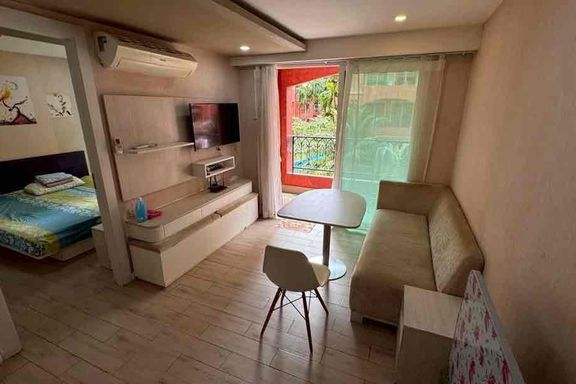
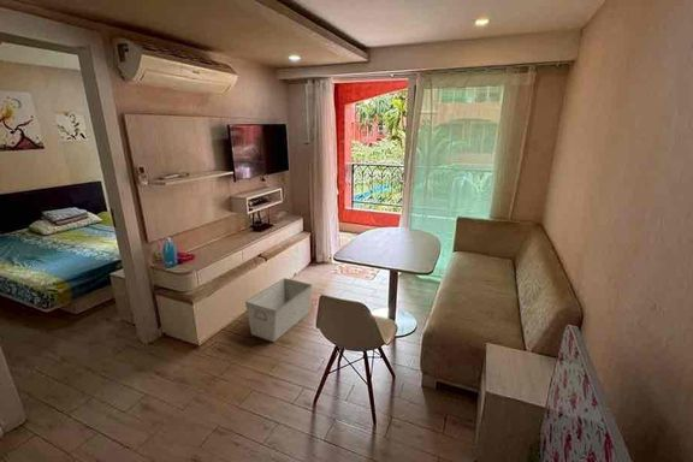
+ storage bin [244,277,313,343]
